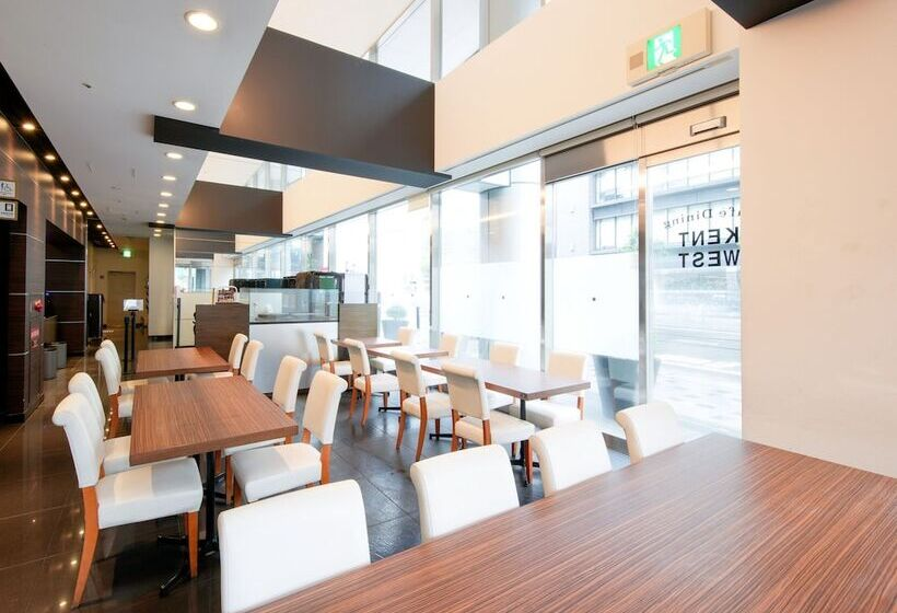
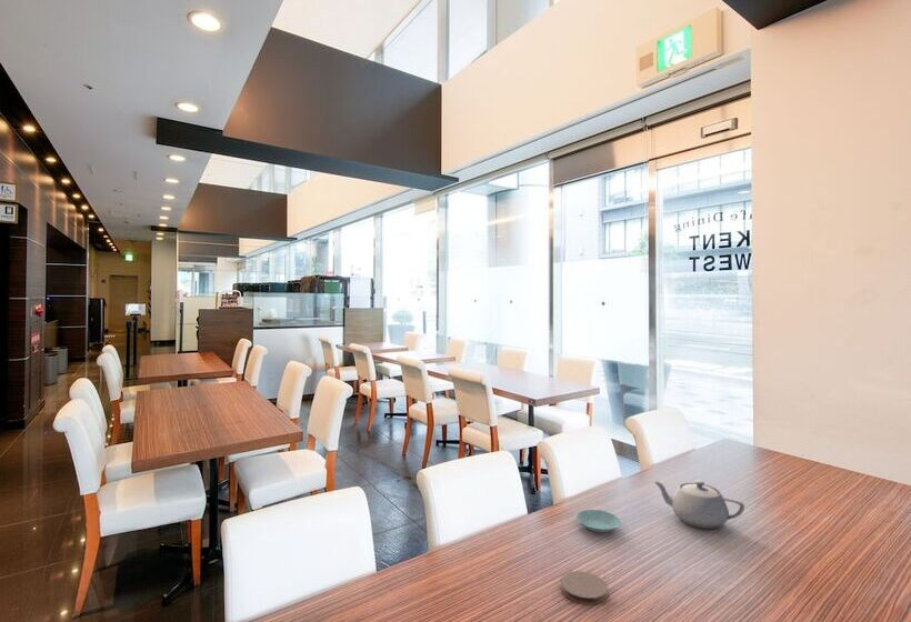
+ coaster [560,570,609,605]
+ saucer [575,509,622,533]
+ teapot [652,479,745,530]
